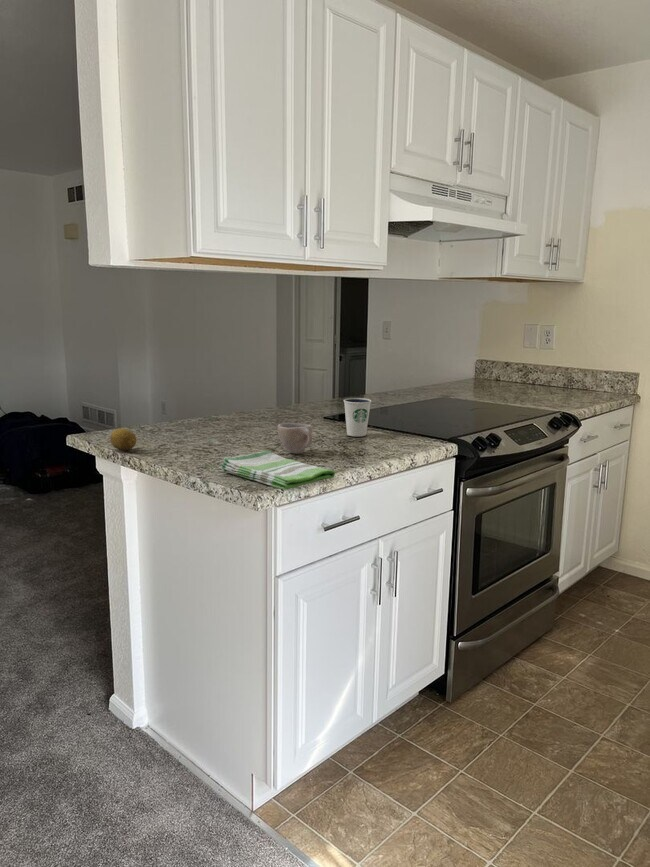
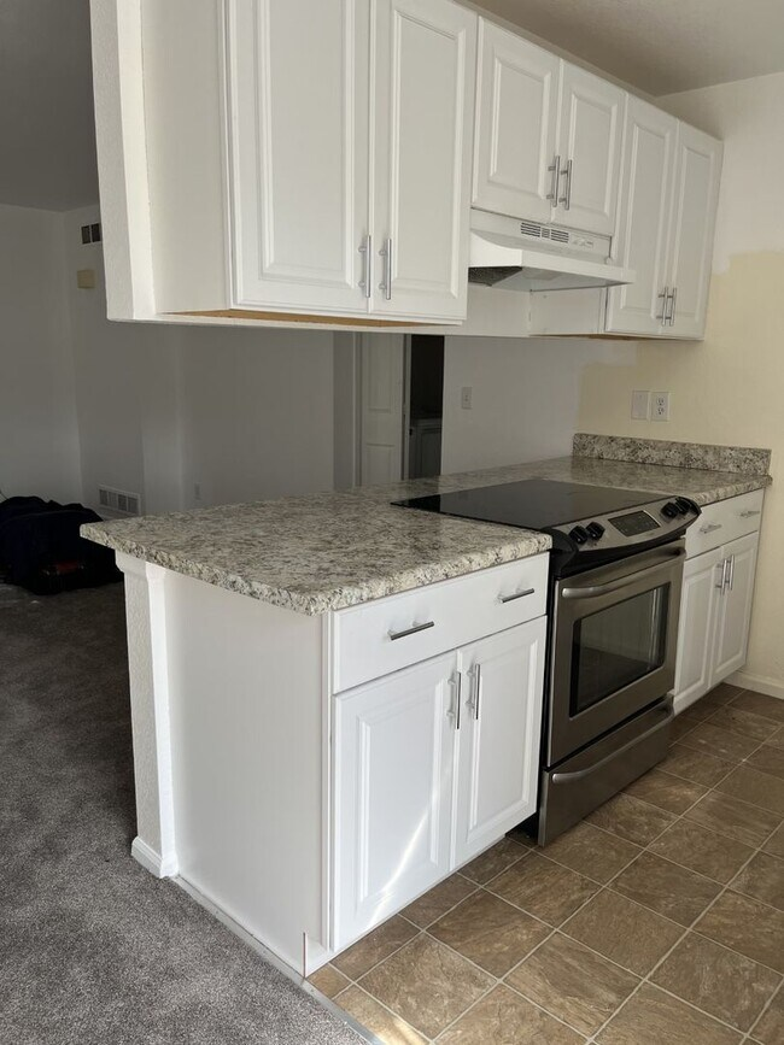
- fruit [109,427,137,451]
- dixie cup [343,397,372,437]
- cup [277,422,313,454]
- dish towel [220,450,336,490]
